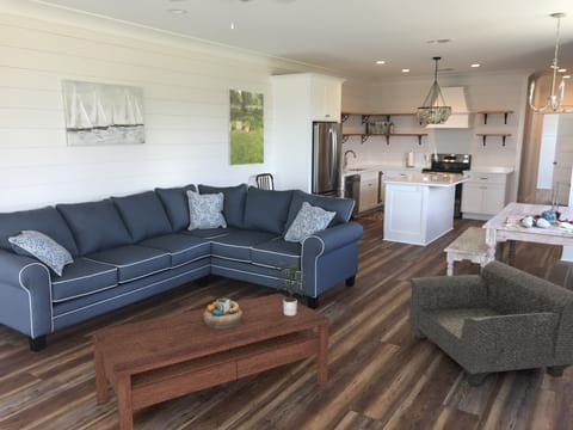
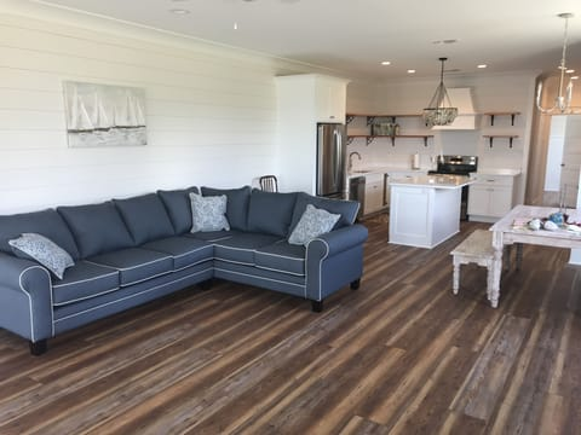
- coffee table [91,293,331,430]
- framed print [227,87,265,167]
- decorative bowl [203,296,244,328]
- armchair [408,259,573,387]
- potted plant [275,260,309,315]
